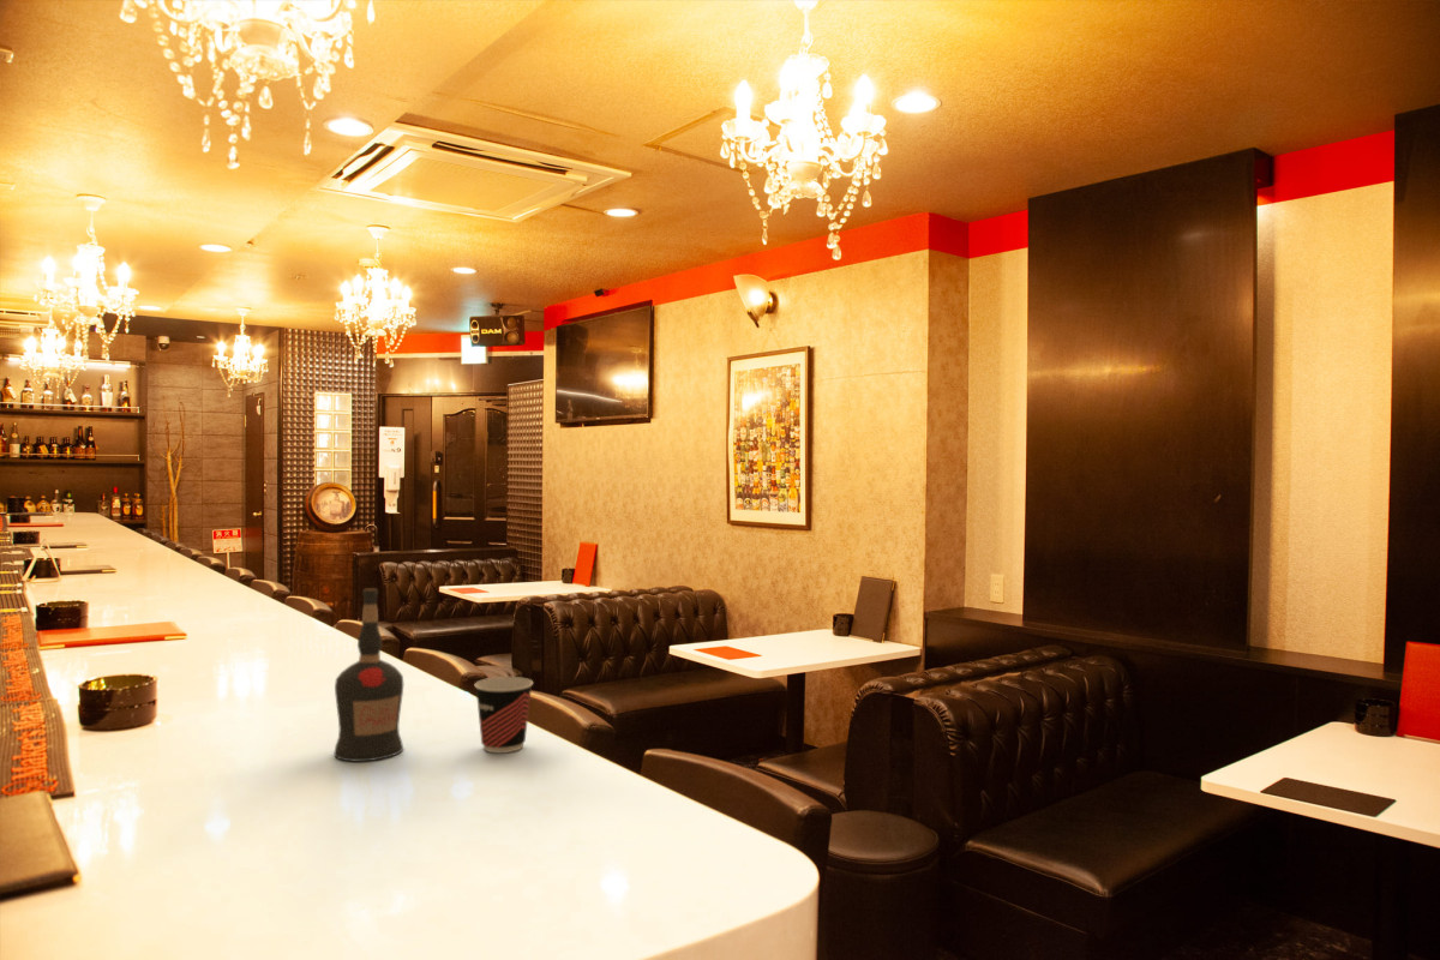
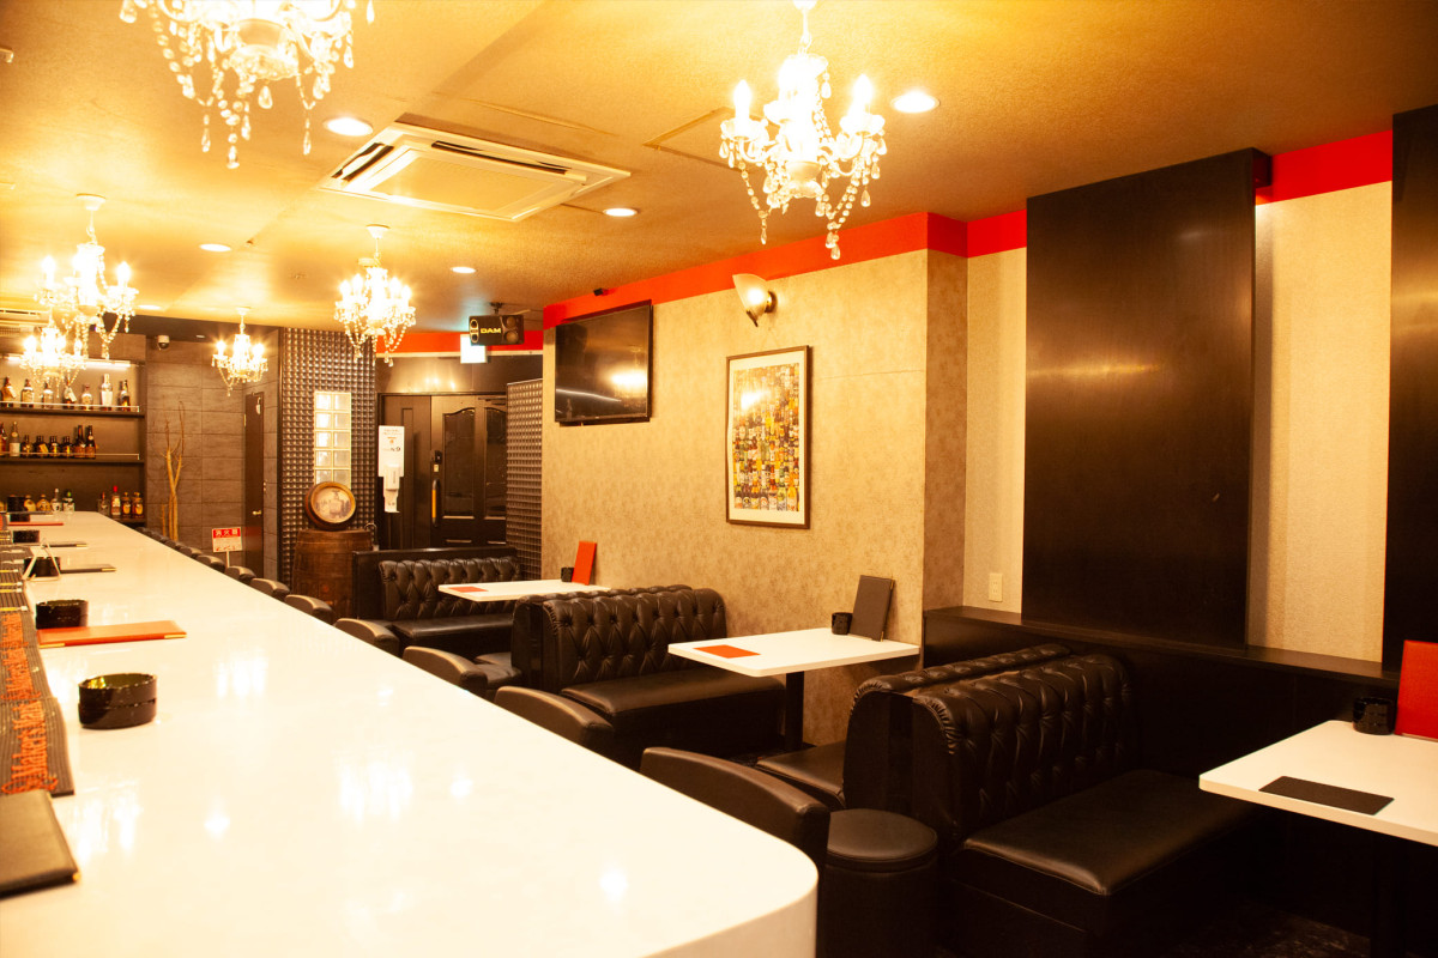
- cup [474,676,534,754]
- liquor bottle [332,587,404,762]
